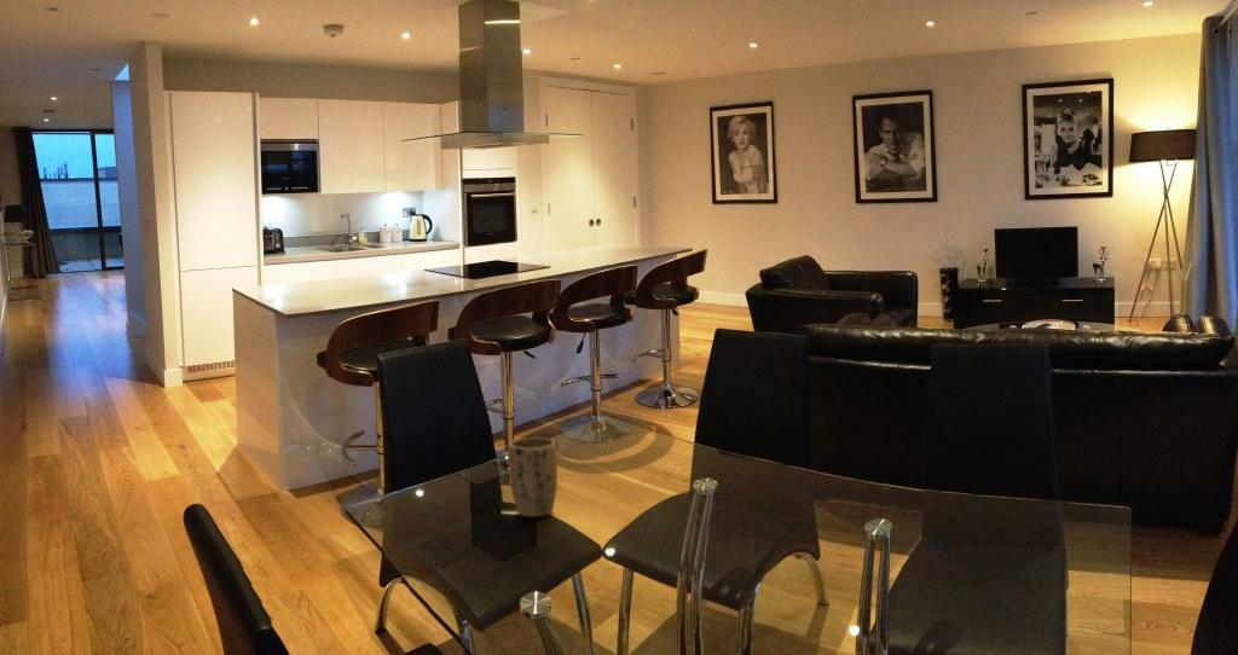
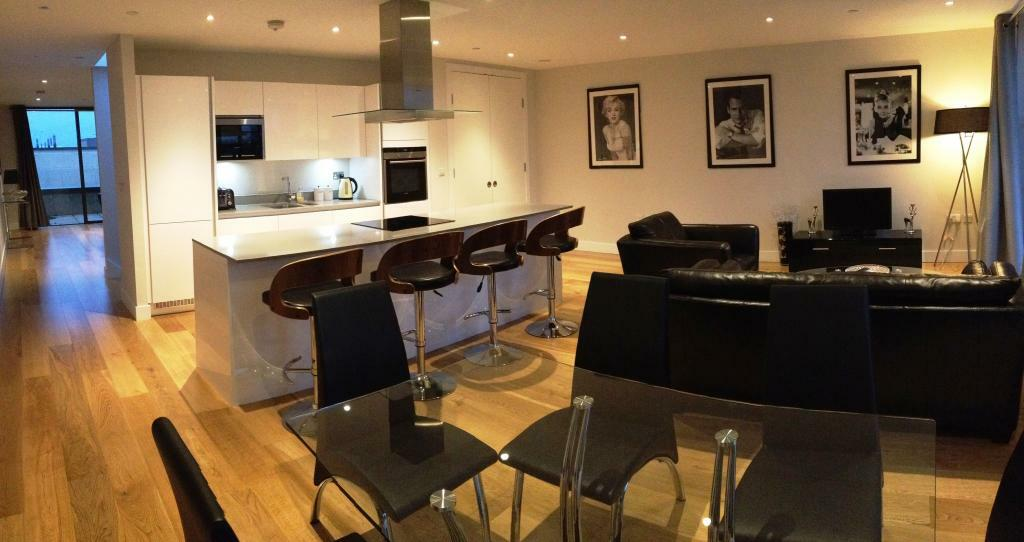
- plant pot [508,436,559,518]
